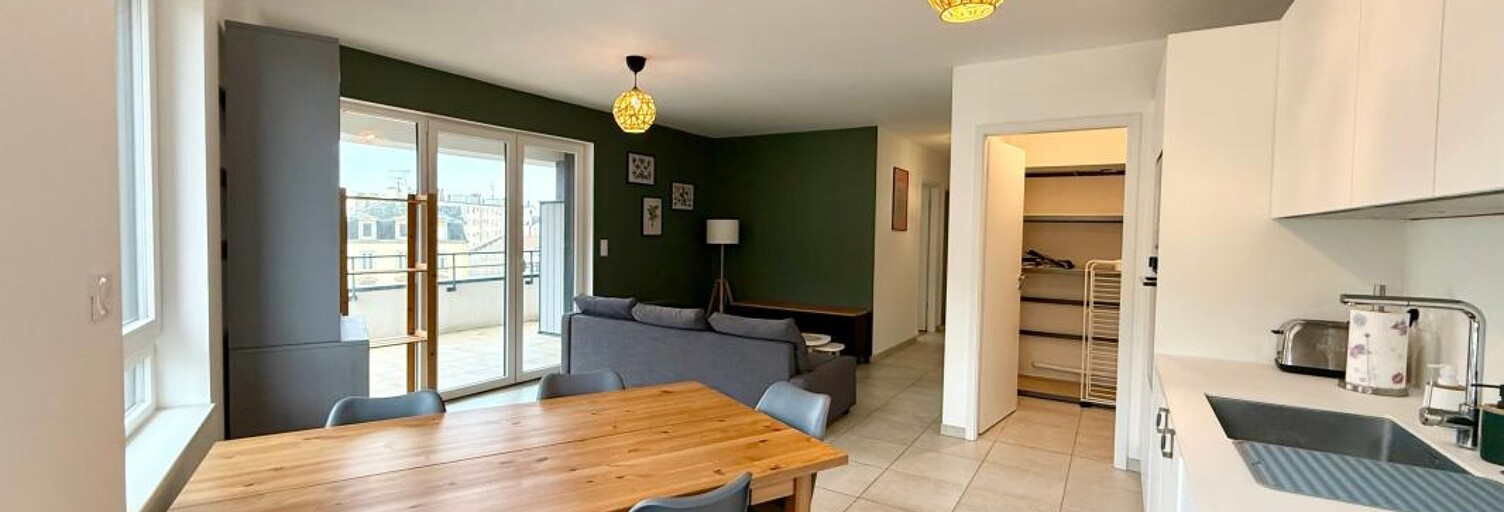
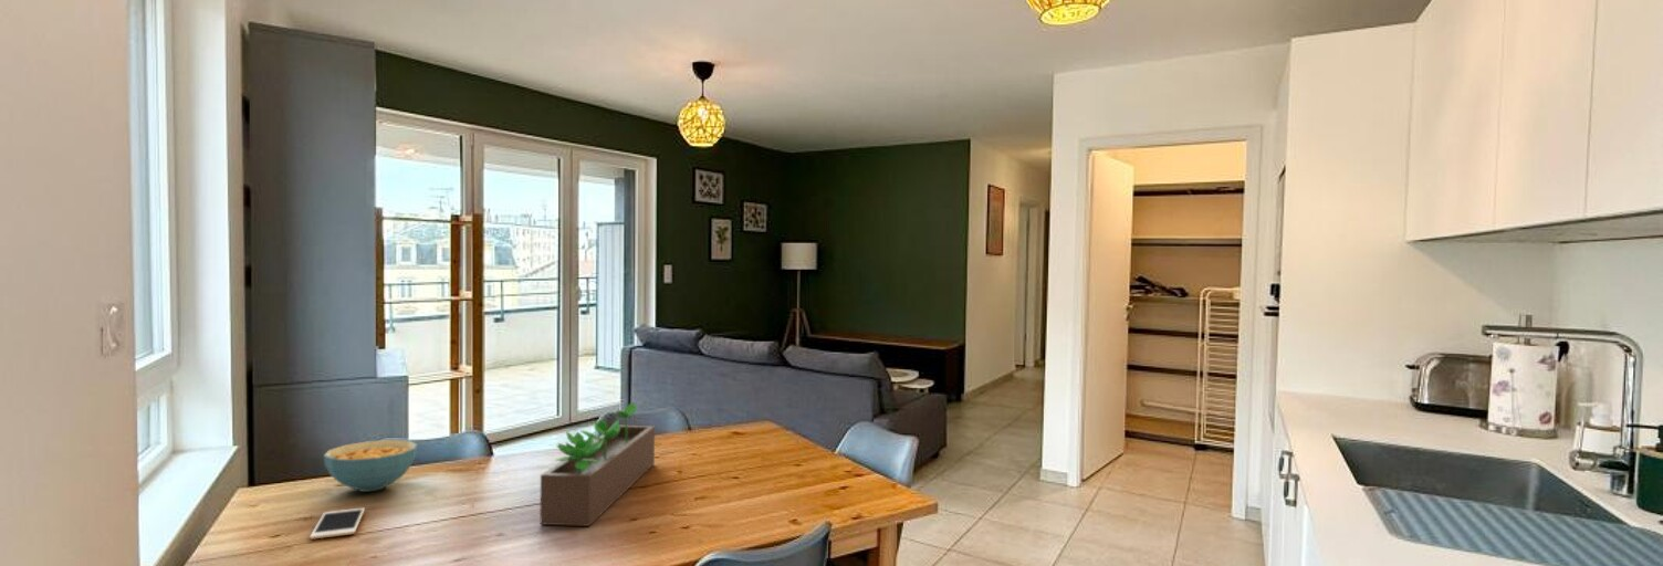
+ cell phone [308,507,366,541]
+ succulent planter [540,401,656,527]
+ cereal bowl [323,439,419,493]
